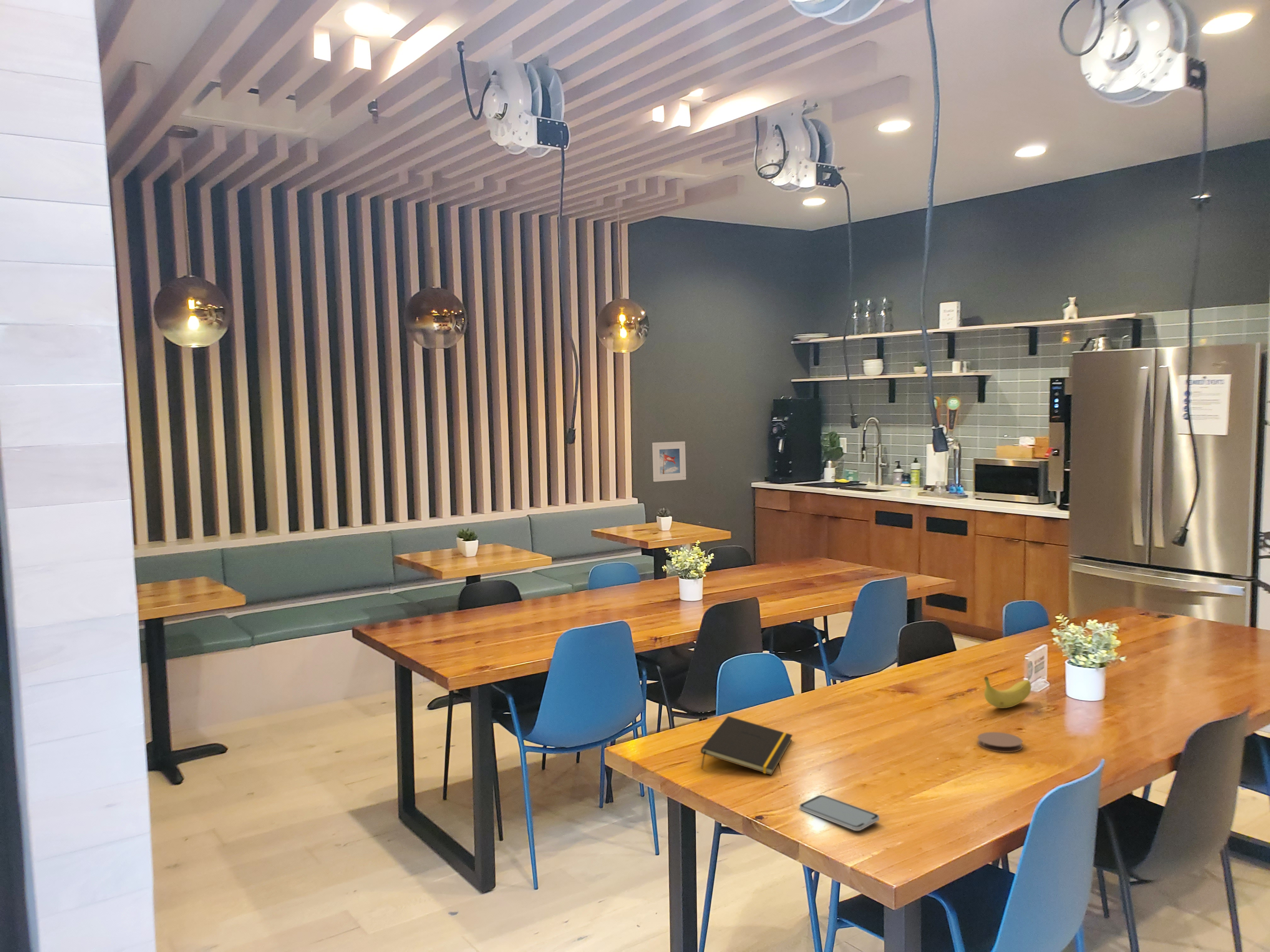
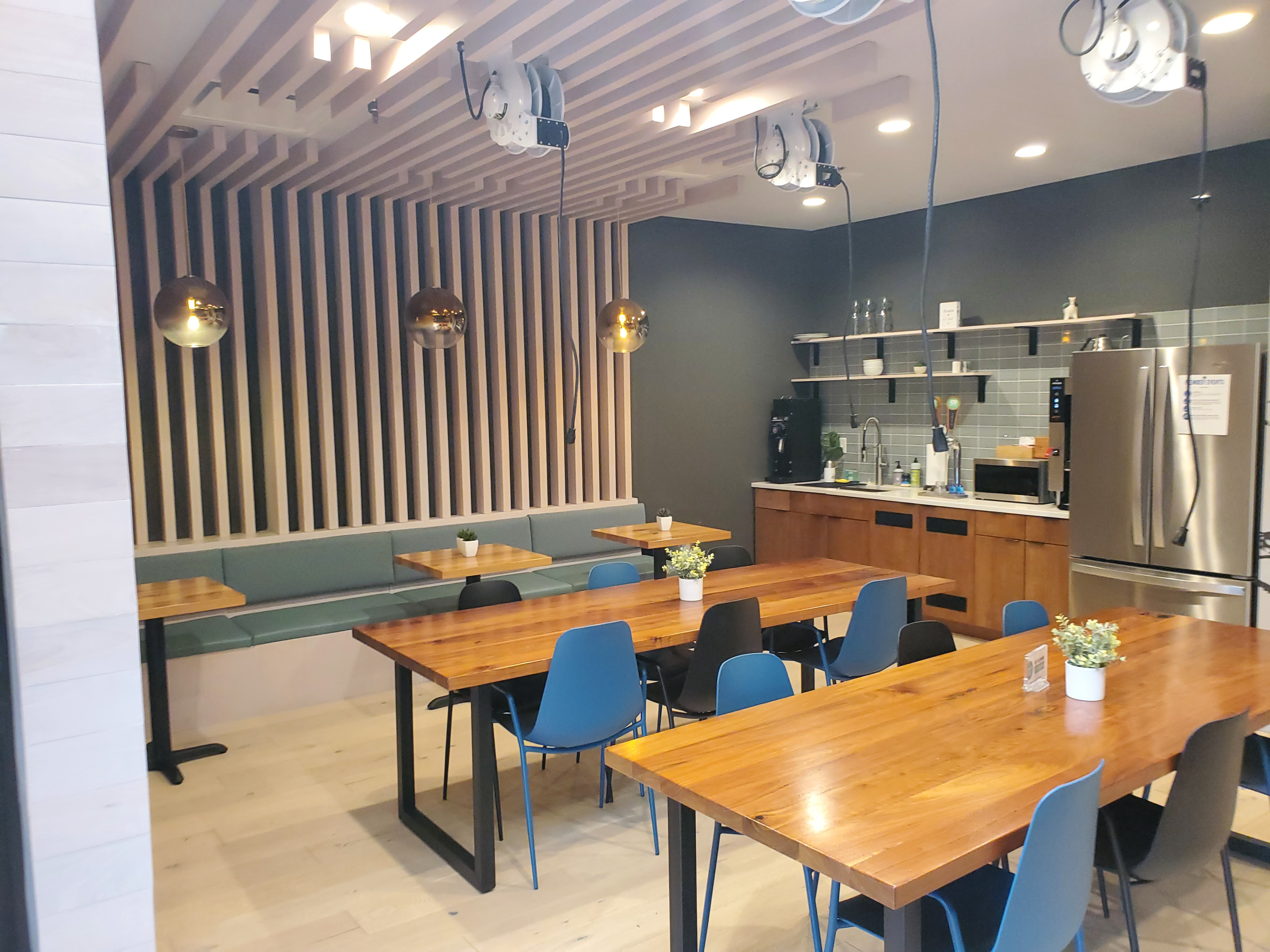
- coaster [977,732,1023,753]
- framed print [652,441,686,482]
- fruit [984,676,1032,709]
- notepad [701,716,793,775]
- smartphone [799,795,880,831]
